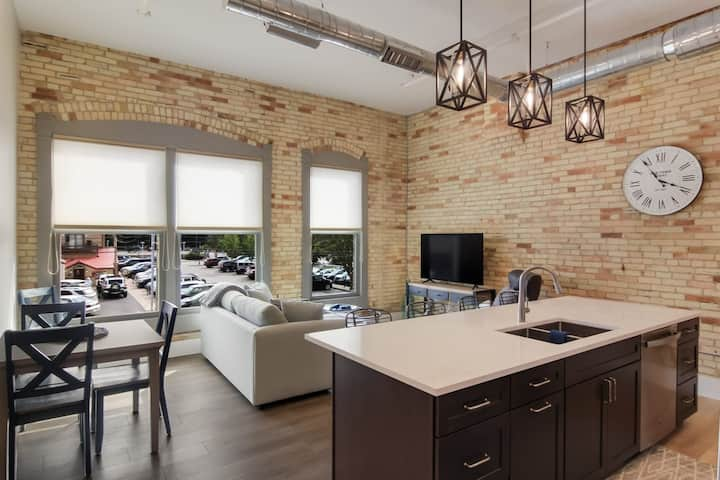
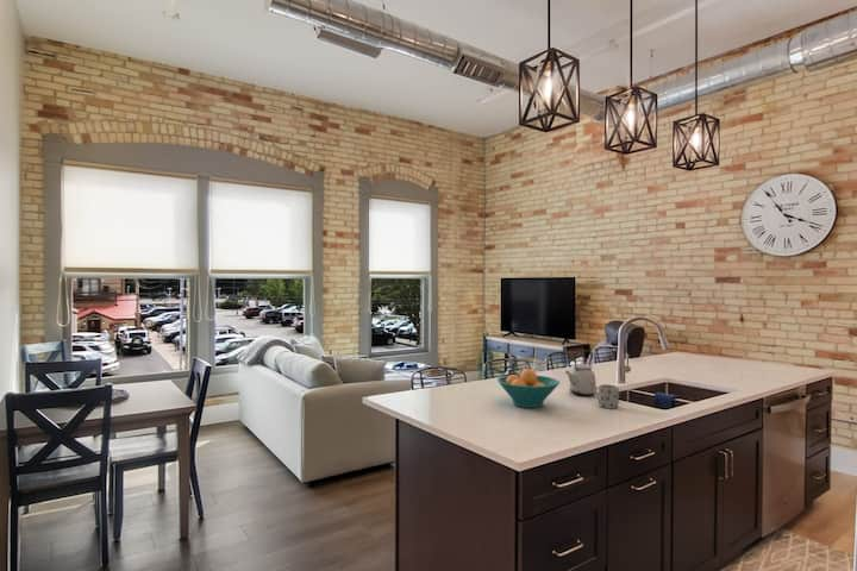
+ mug [593,383,620,409]
+ fruit bowl [496,368,561,409]
+ kettle [564,349,598,397]
